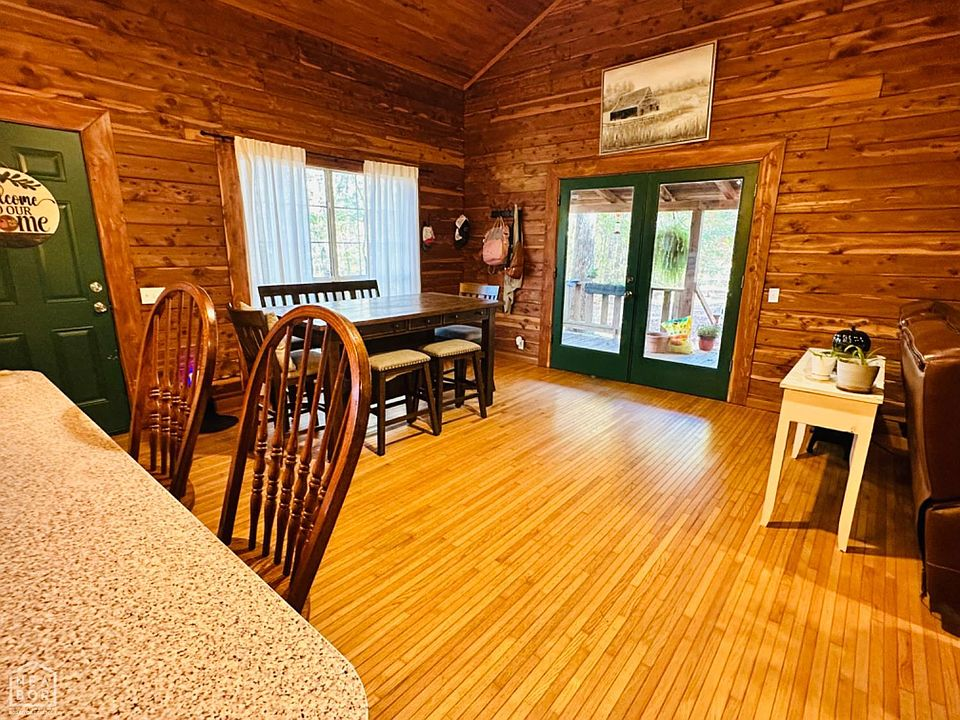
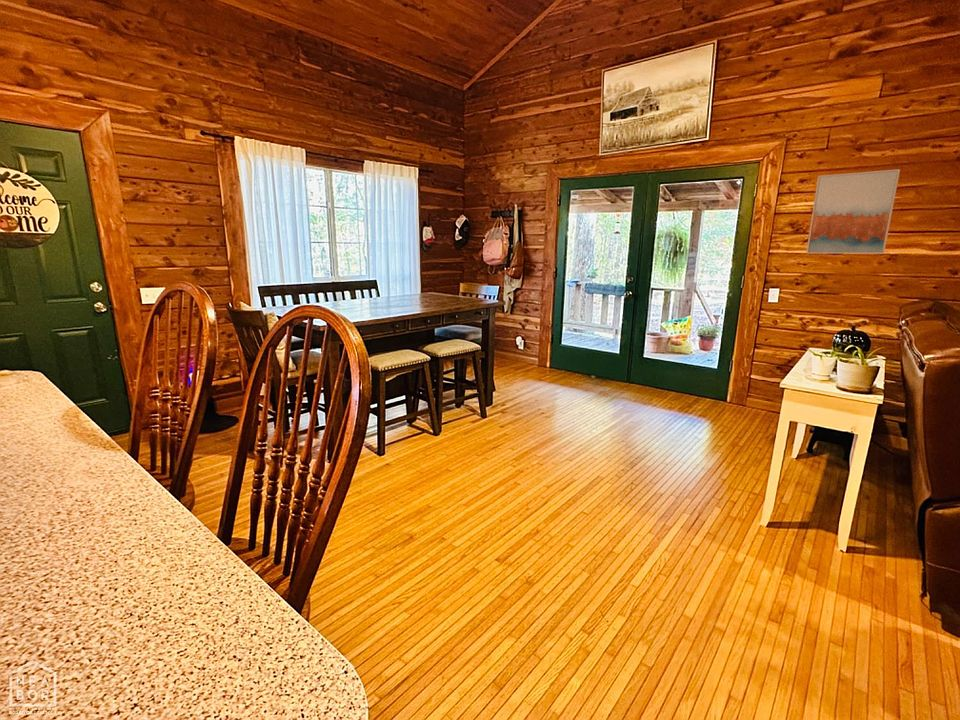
+ wall art [805,168,901,255]
